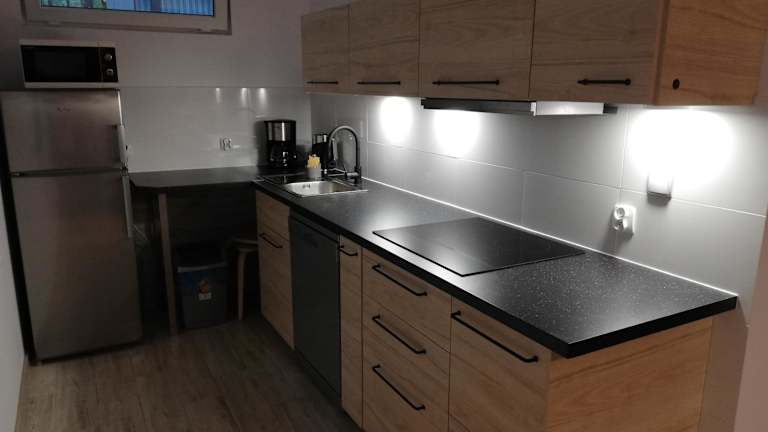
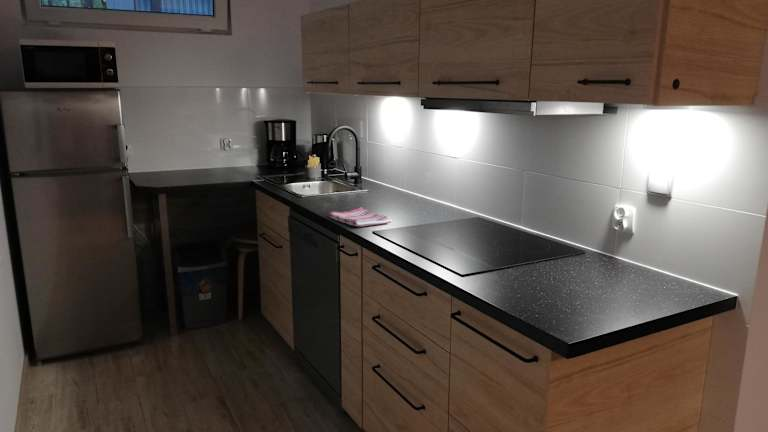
+ dish towel [328,206,392,227]
